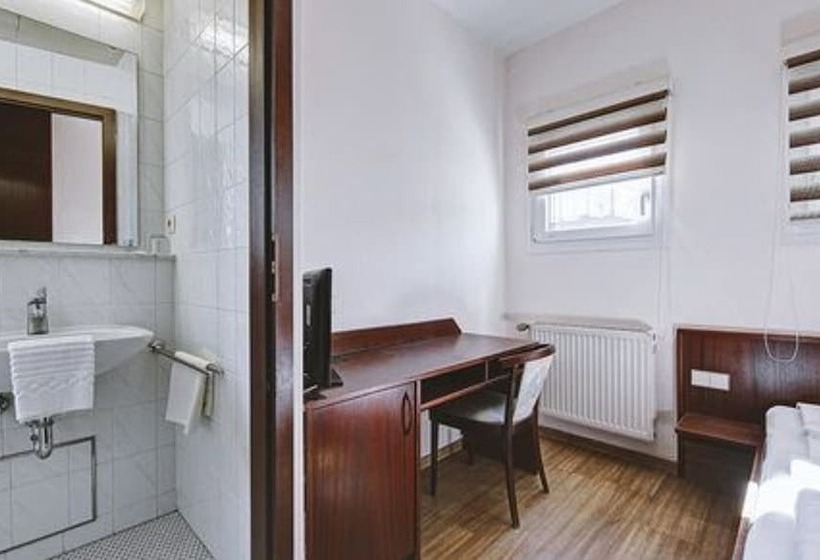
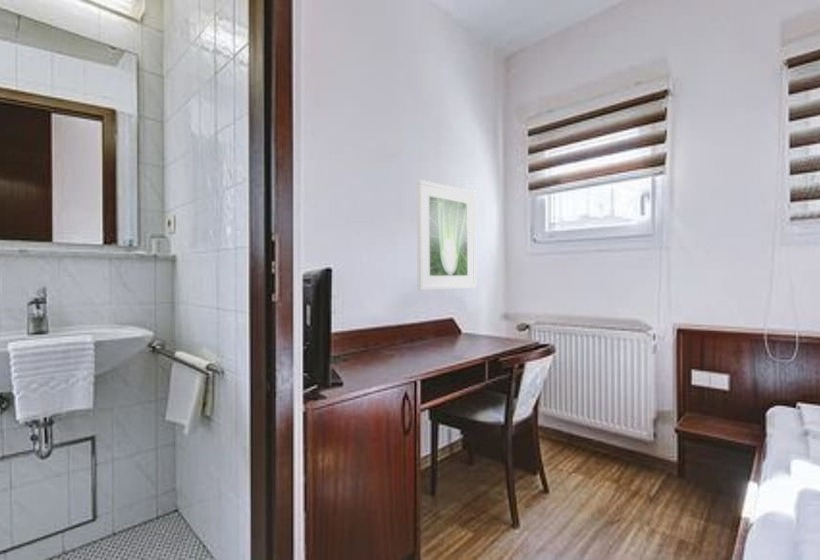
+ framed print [416,179,477,291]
